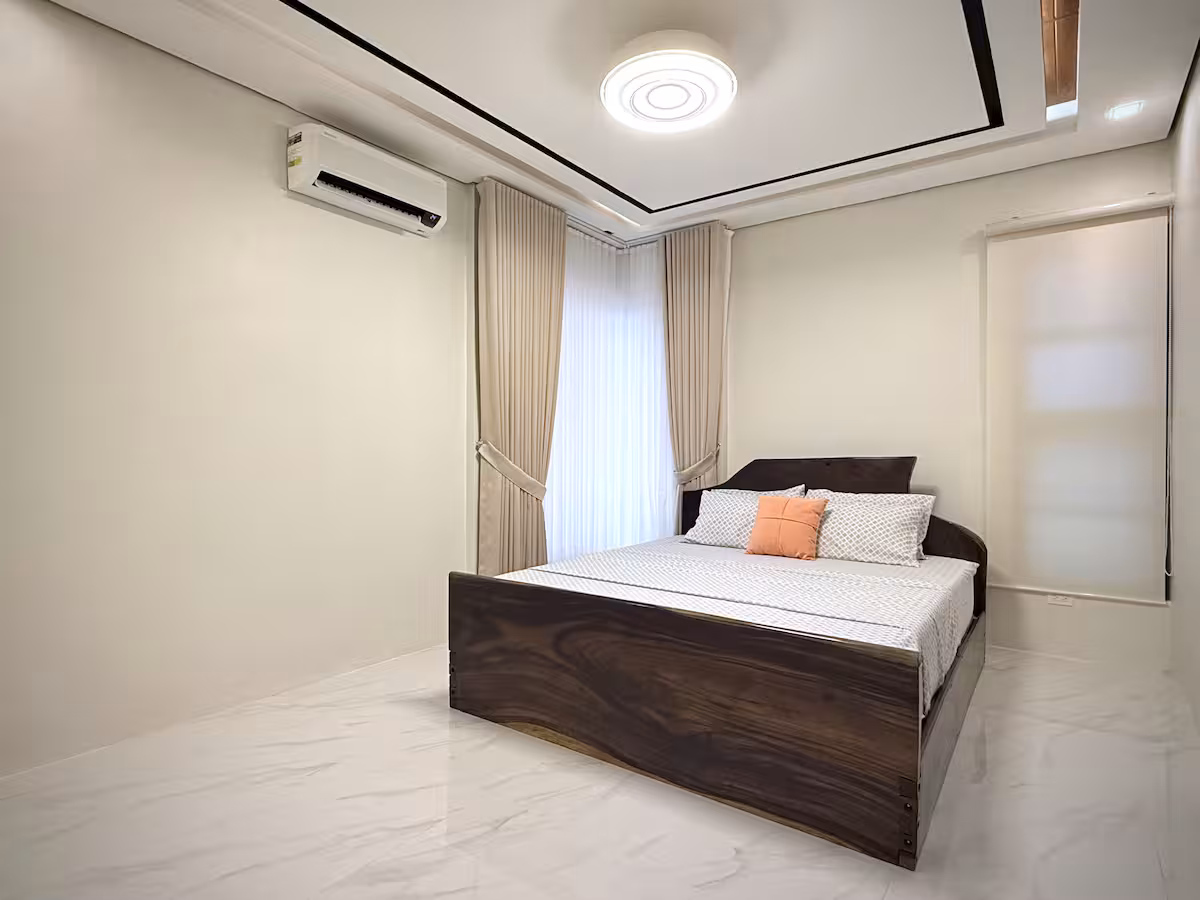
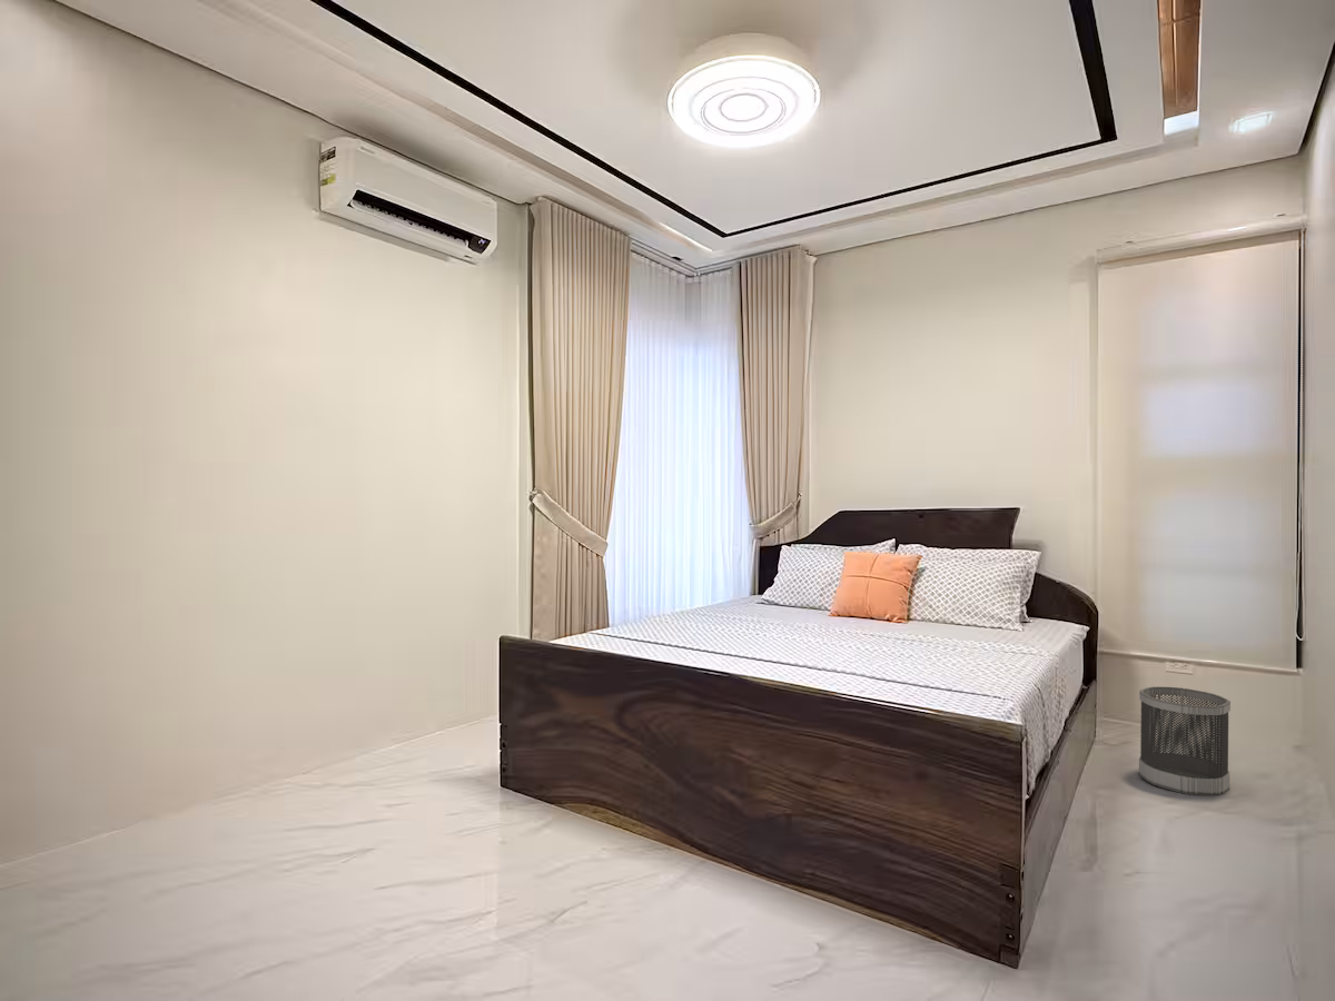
+ wastebasket [1138,685,1232,796]
